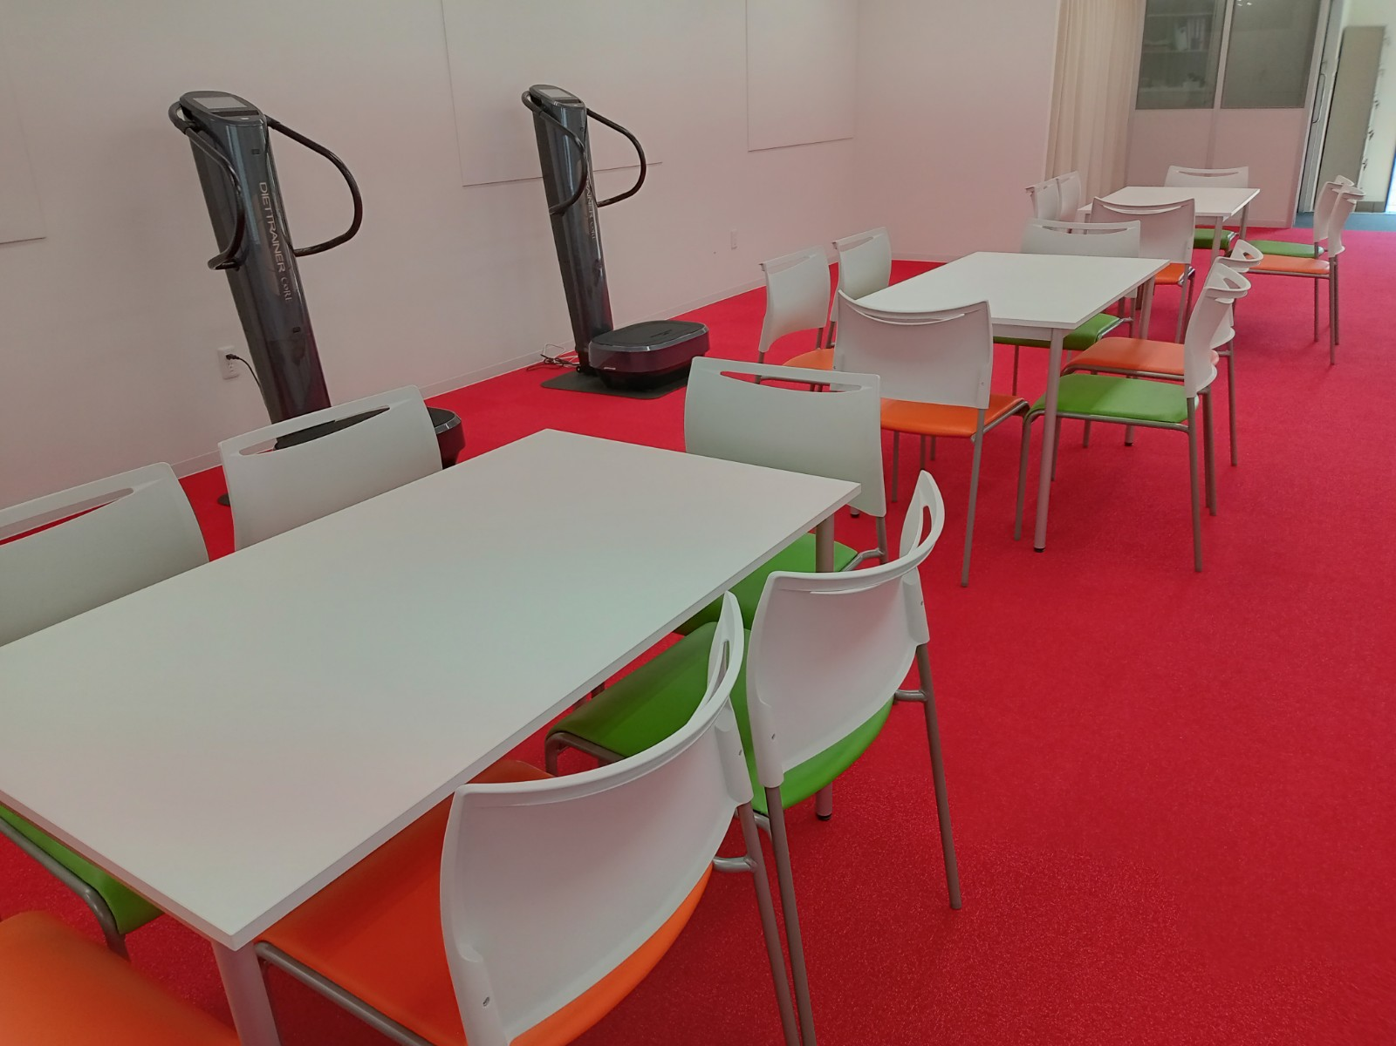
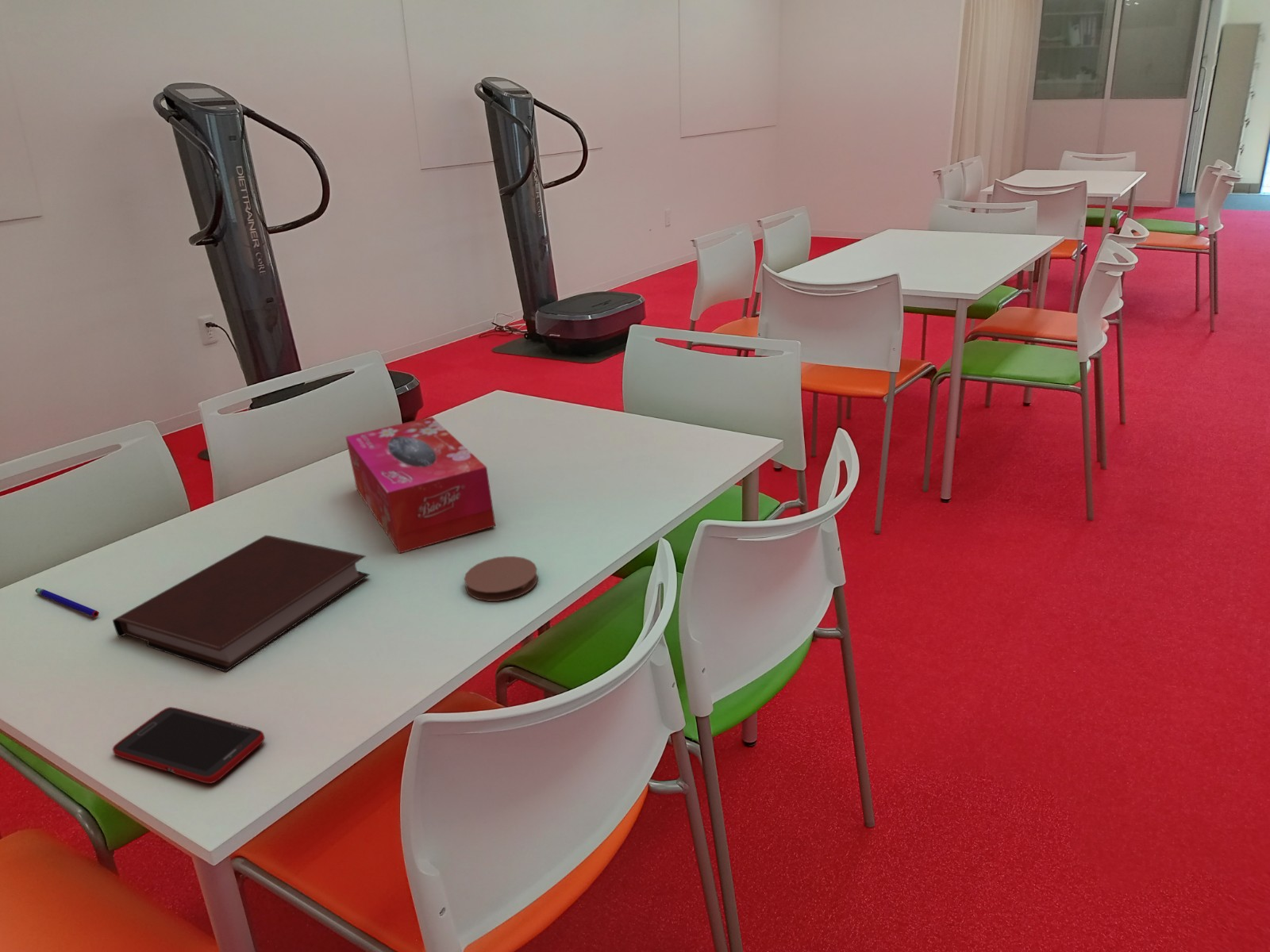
+ pen [35,587,99,618]
+ cell phone [112,706,266,785]
+ tissue box [344,416,496,555]
+ coaster [464,555,539,602]
+ notebook [112,535,371,673]
